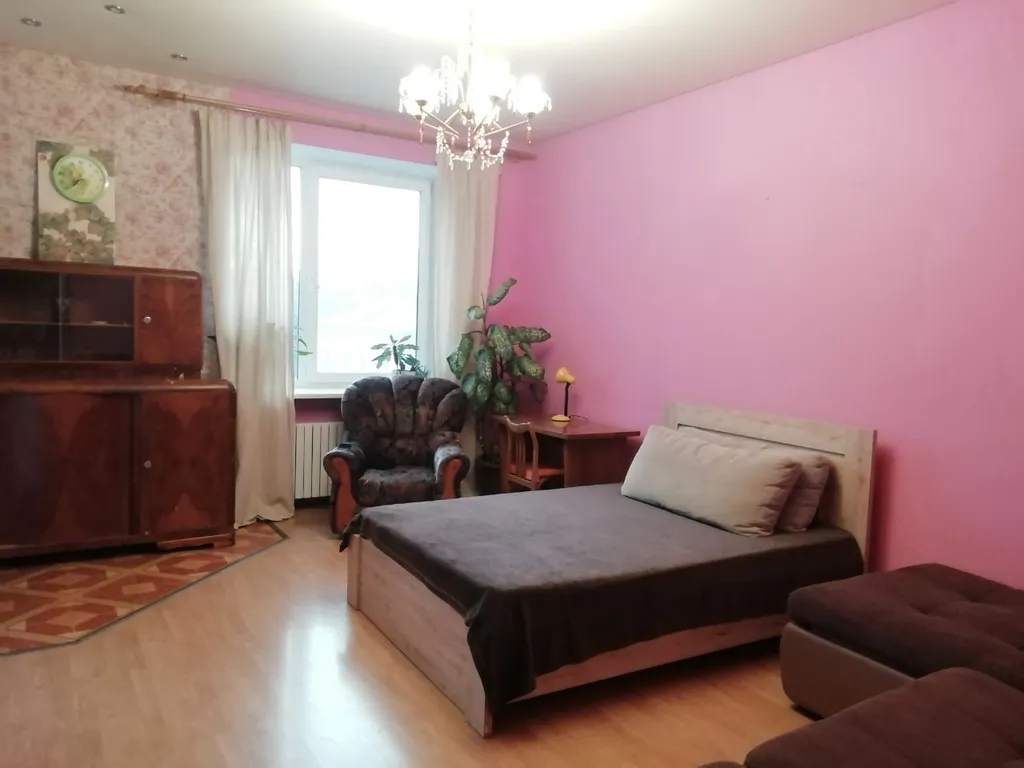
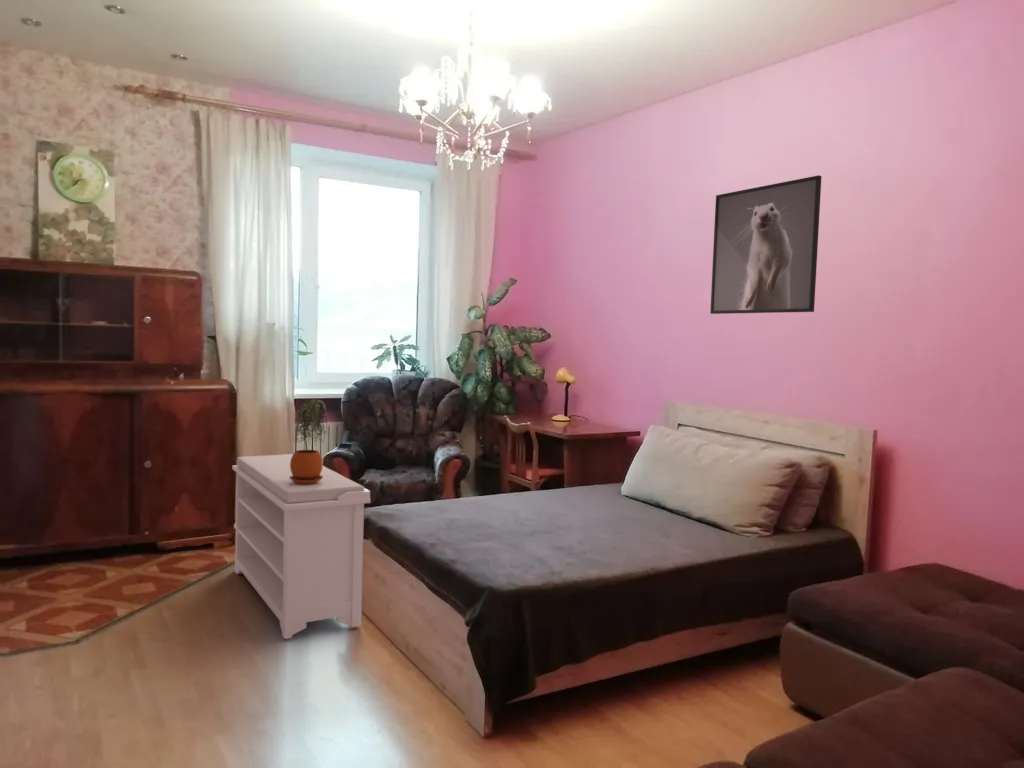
+ potted plant [289,398,328,484]
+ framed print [709,175,823,315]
+ bench [231,453,371,640]
